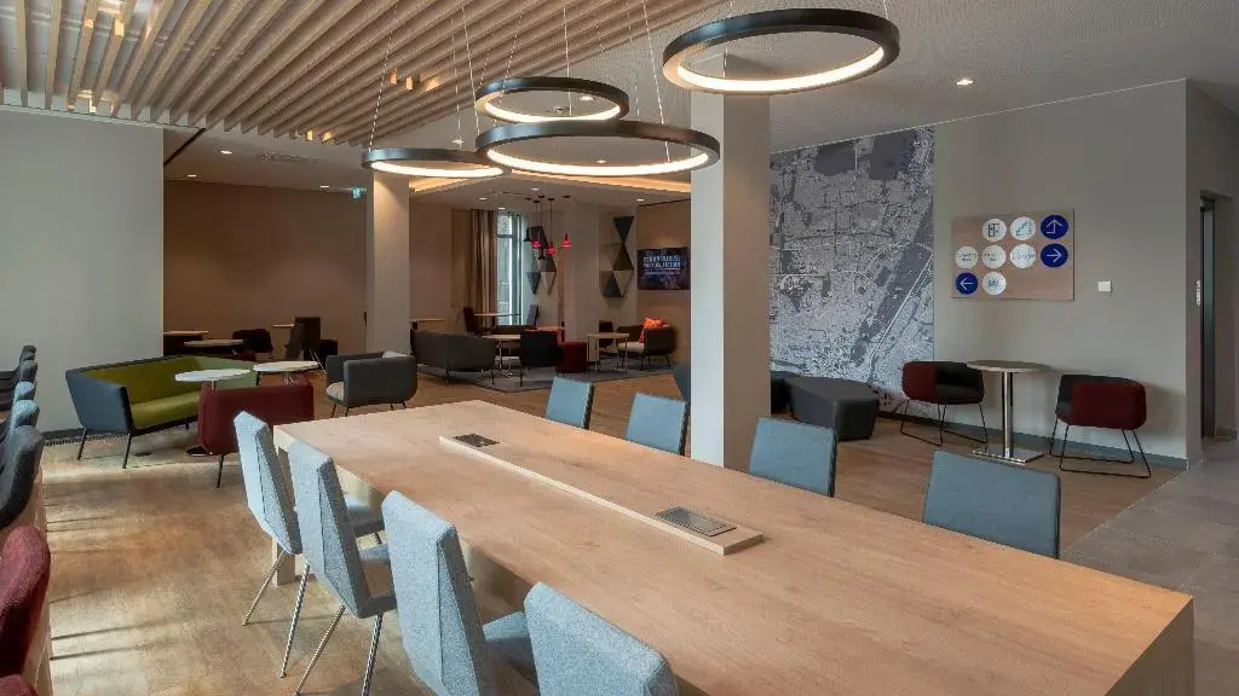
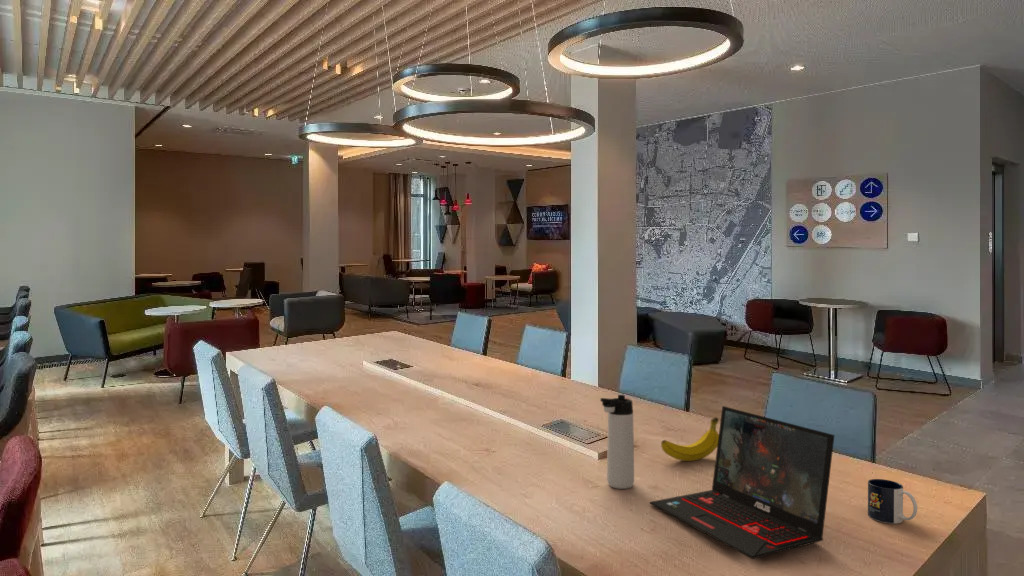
+ thermos bottle [599,394,635,490]
+ fruit [660,416,719,462]
+ laptop [649,405,835,560]
+ mug [867,478,918,524]
